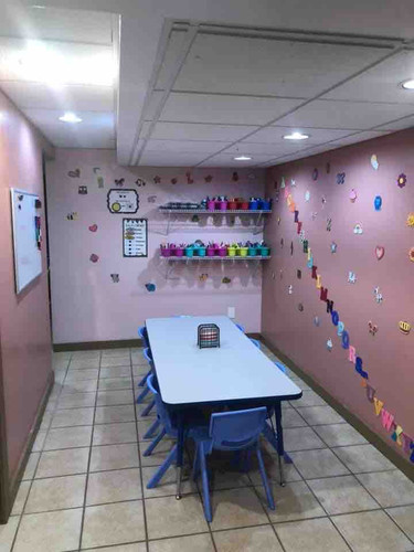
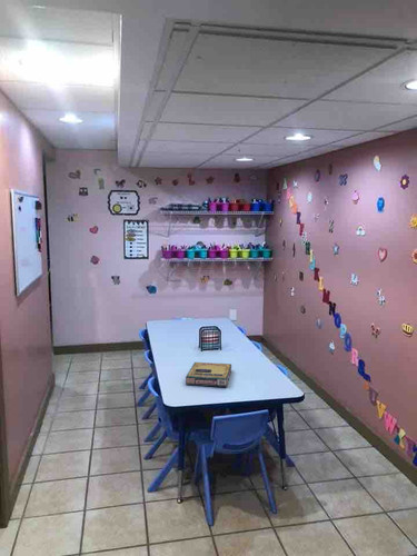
+ video game box [185,361,232,388]
